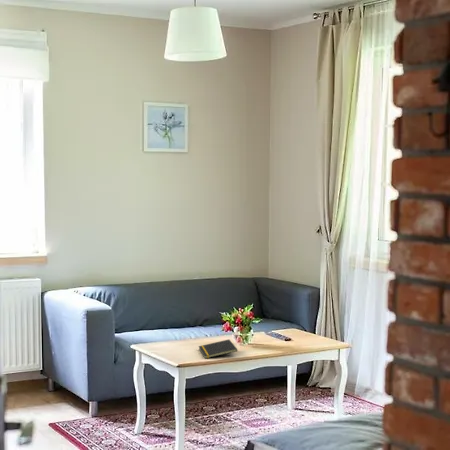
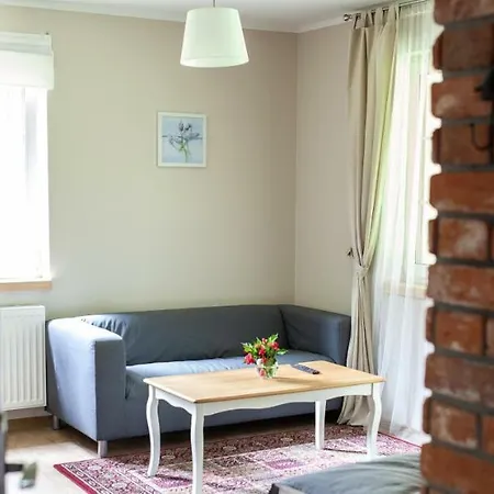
- notepad [198,339,238,360]
